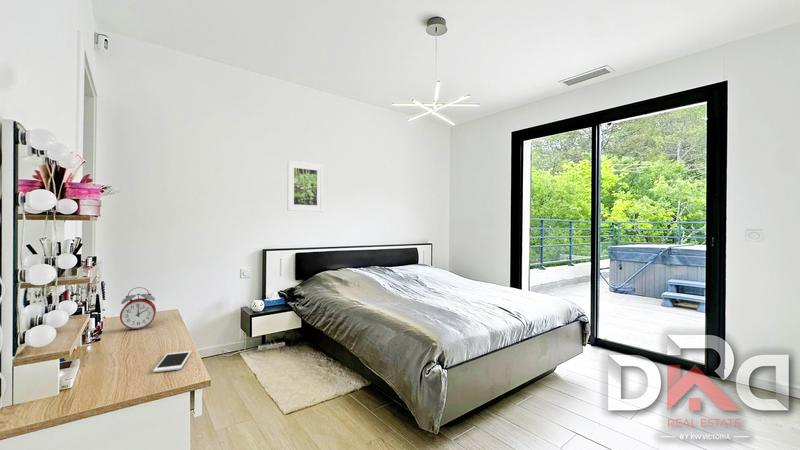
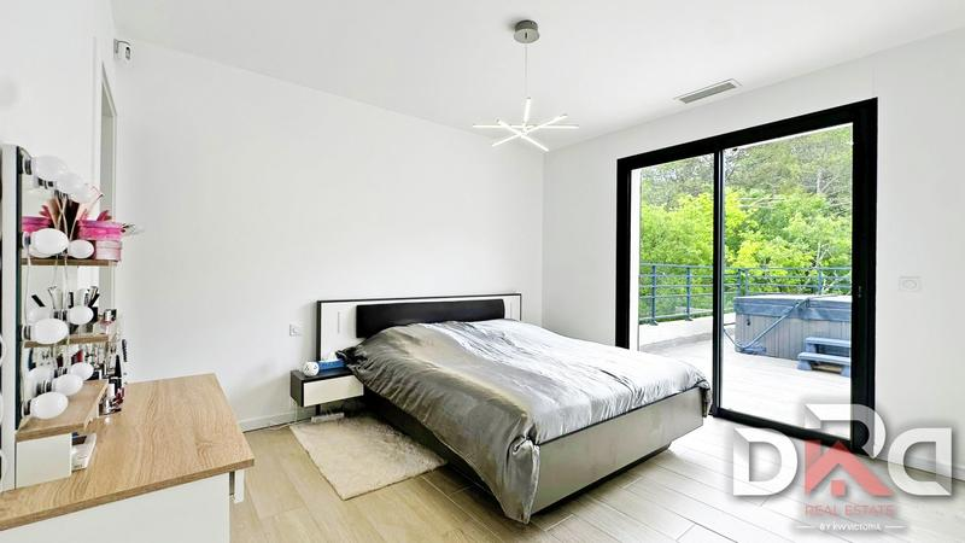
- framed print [286,160,324,213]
- alarm clock [119,286,157,332]
- cell phone [152,350,192,373]
